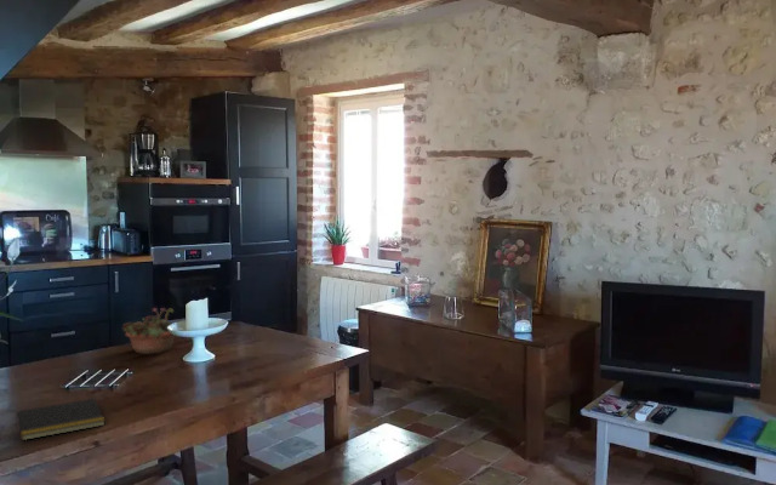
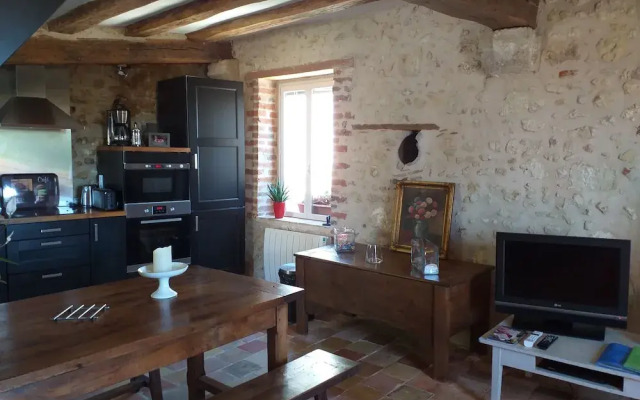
- succulent planter [121,307,176,355]
- notepad [13,398,105,441]
